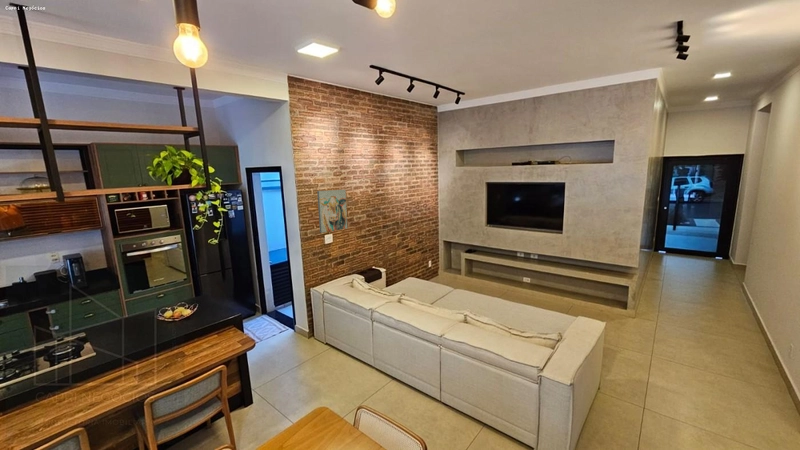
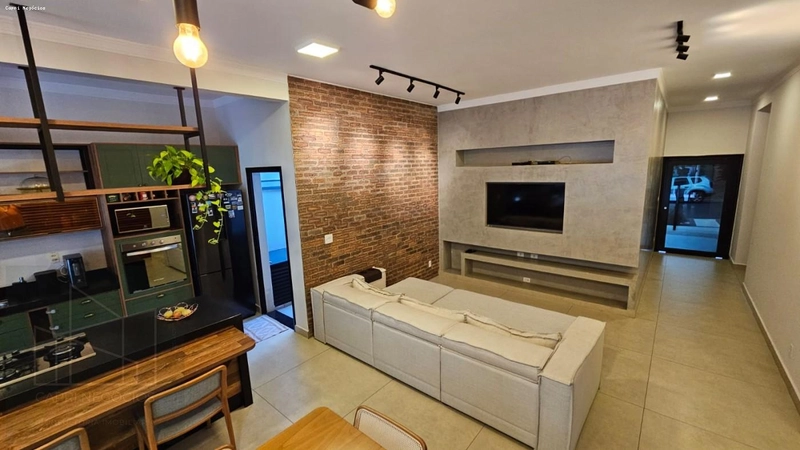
- wall art [316,189,348,234]
